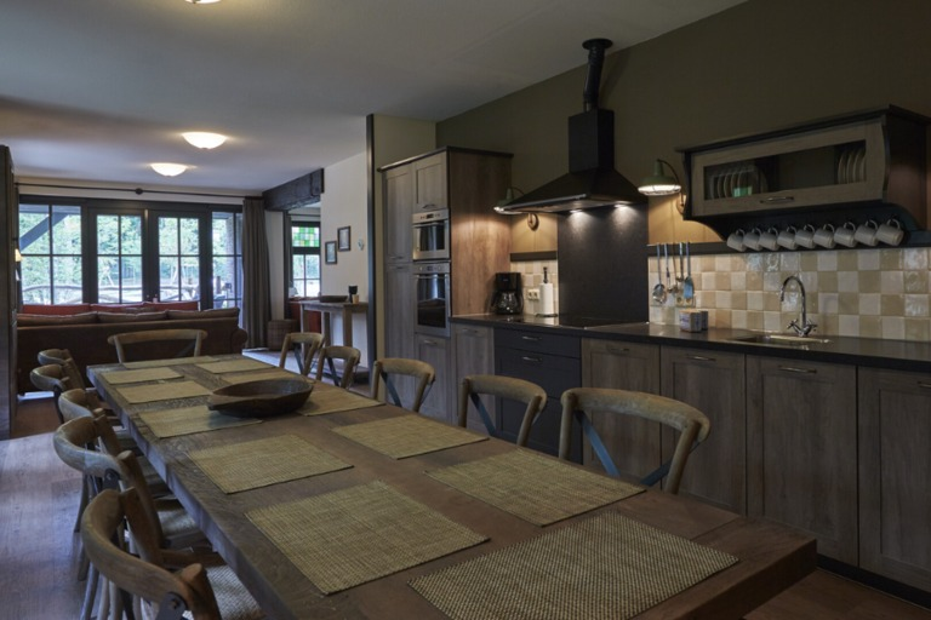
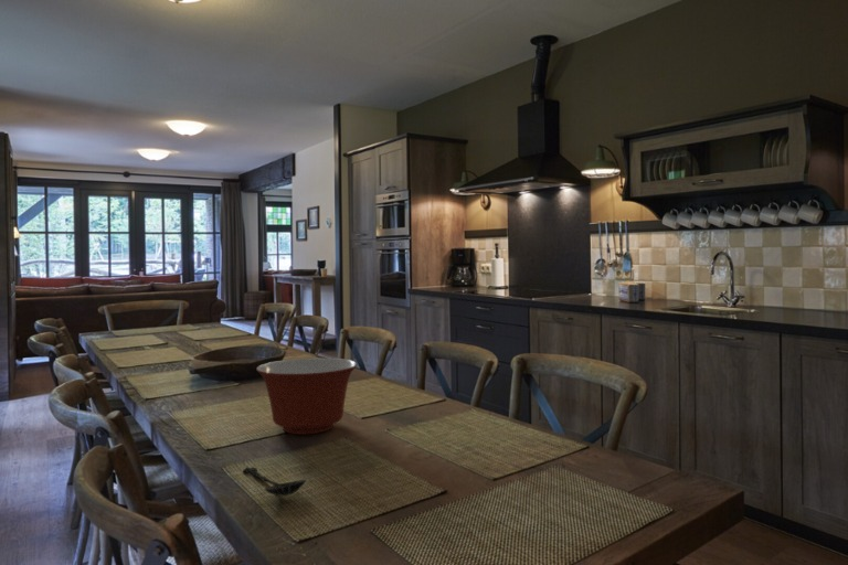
+ mixing bowl [255,358,358,436]
+ spoon [242,467,307,498]
